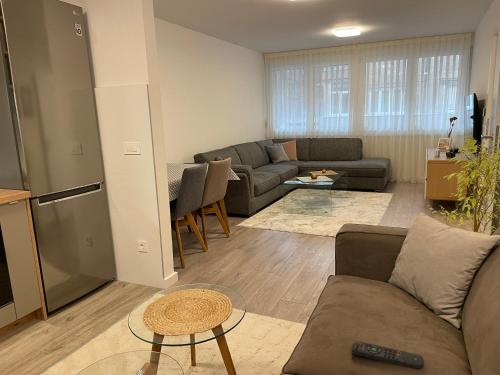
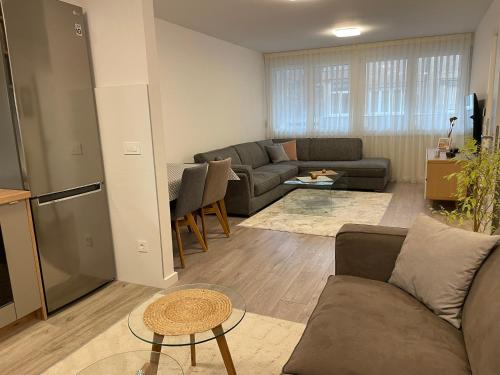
- remote control [351,340,425,371]
